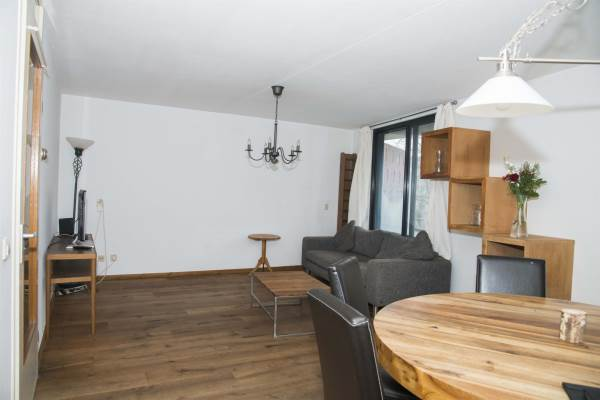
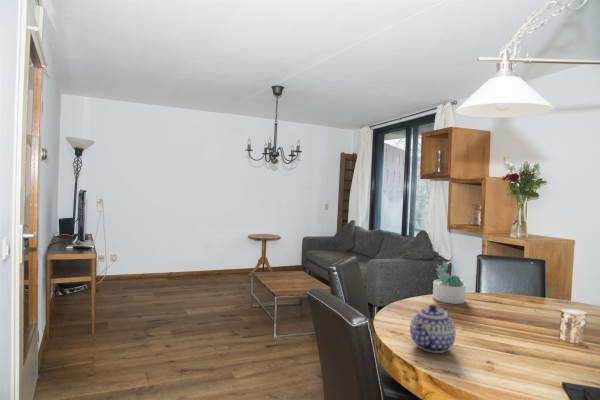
+ teapot [409,304,457,354]
+ succulent plant [432,261,467,305]
